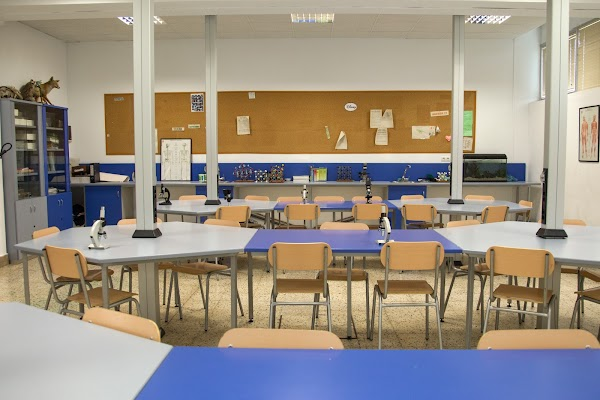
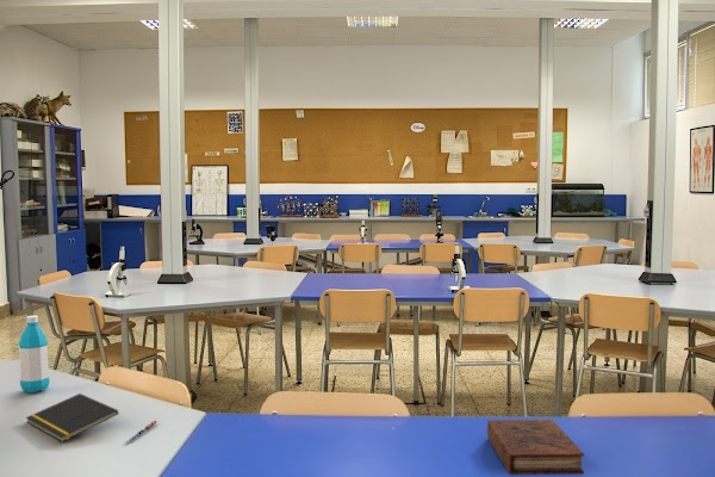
+ pen [125,420,158,444]
+ notepad [25,392,119,444]
+ water bottle [18,315,50,394]
+ book [486,419,585,476]
